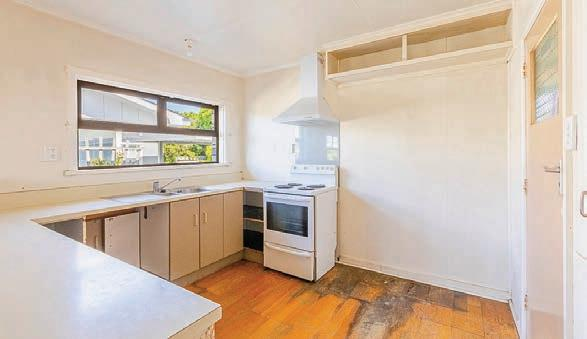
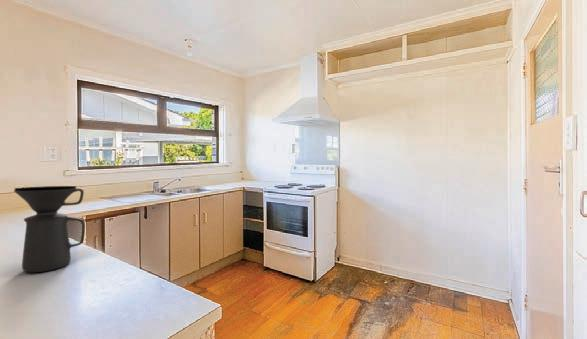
+ coffee maker [13,185,86,273]
